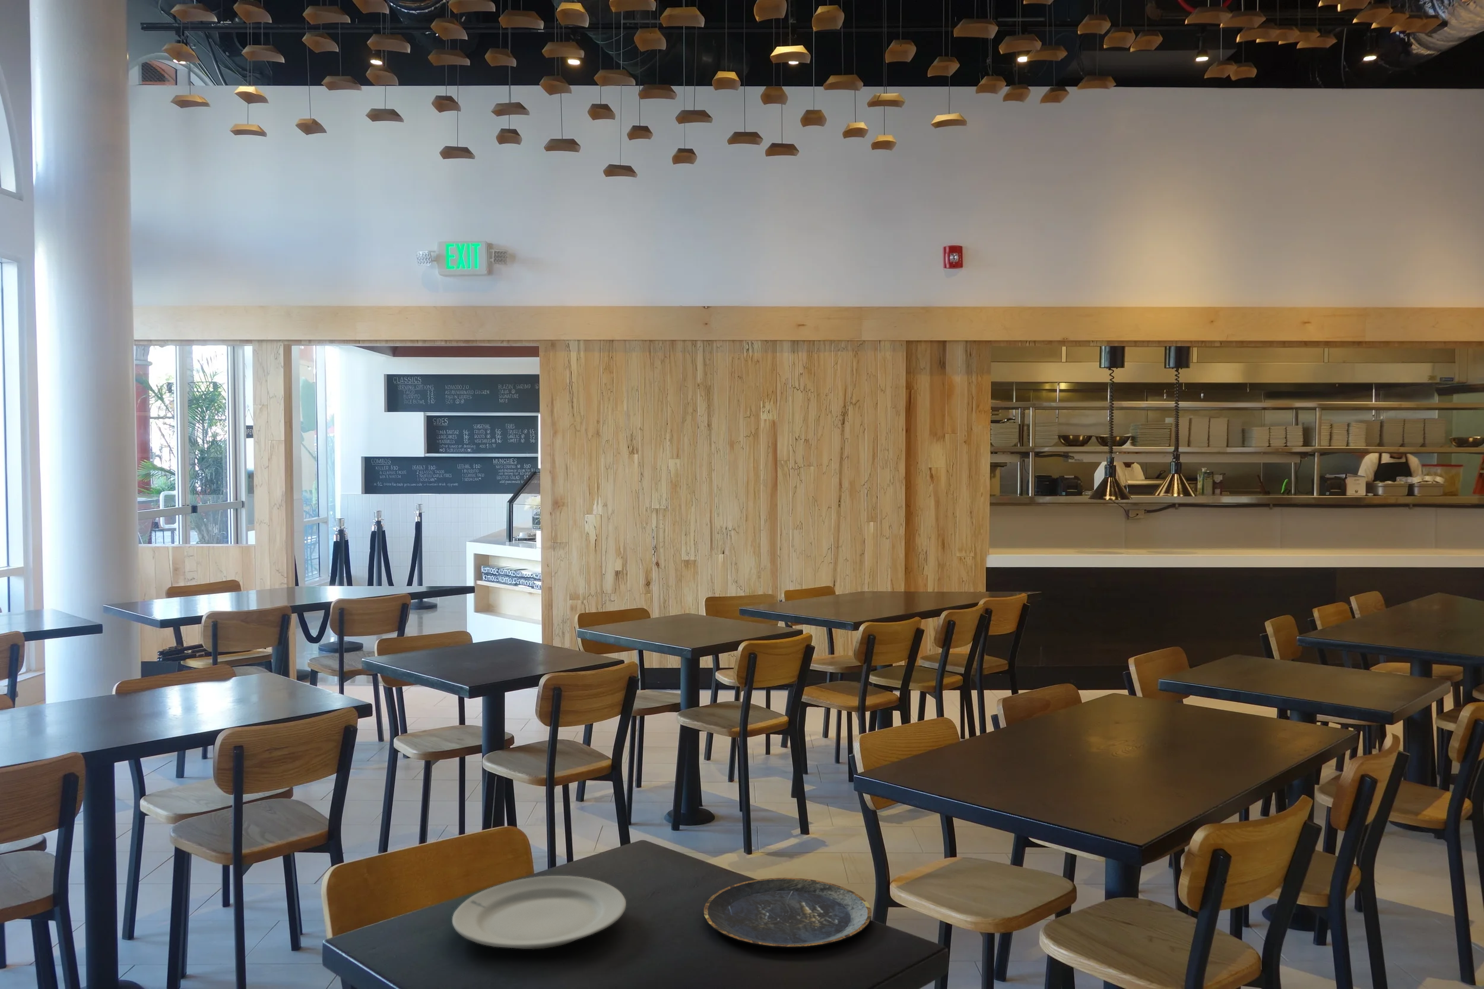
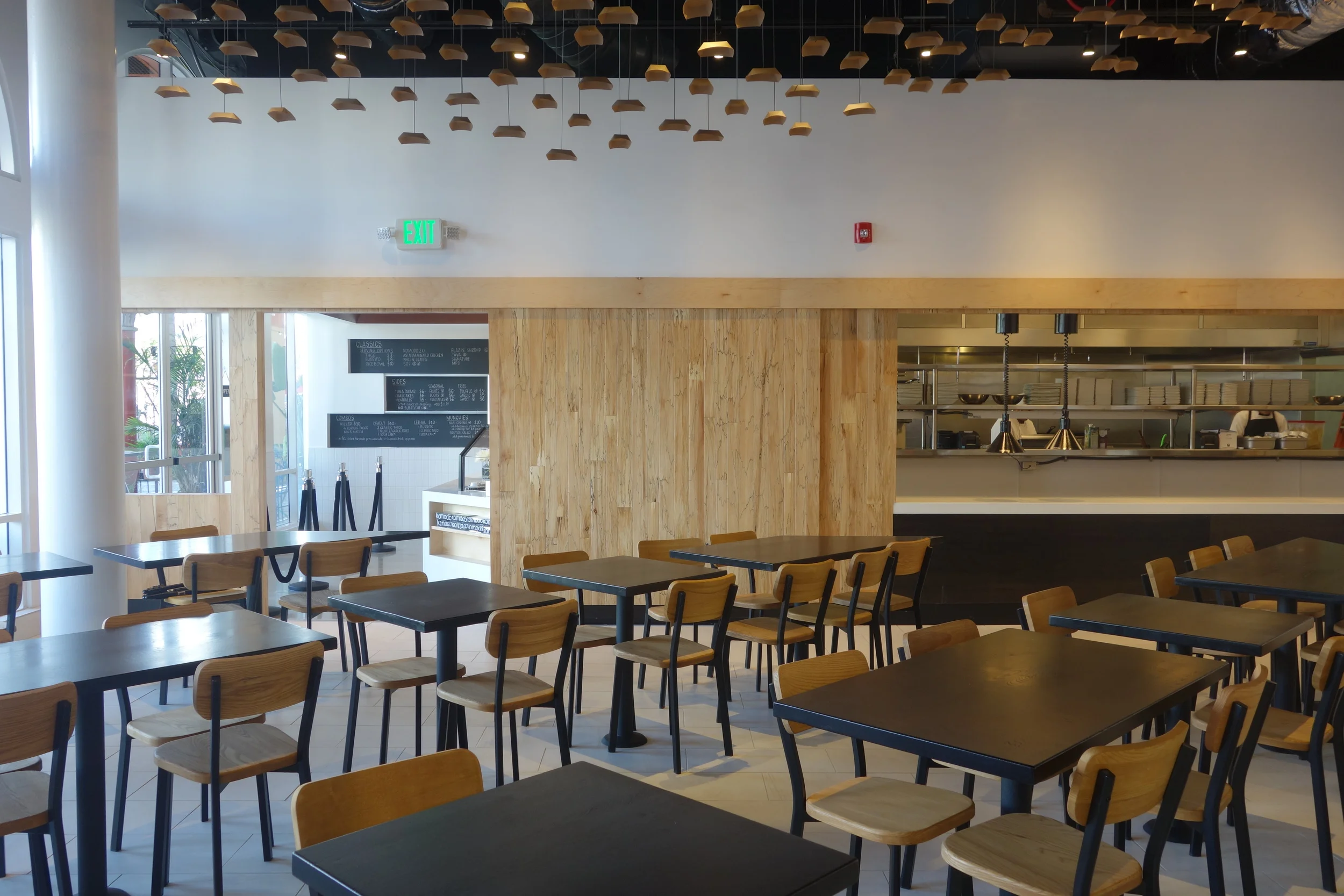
- plate [703,876,872,948]
- chinaware [452,875,627,950]
